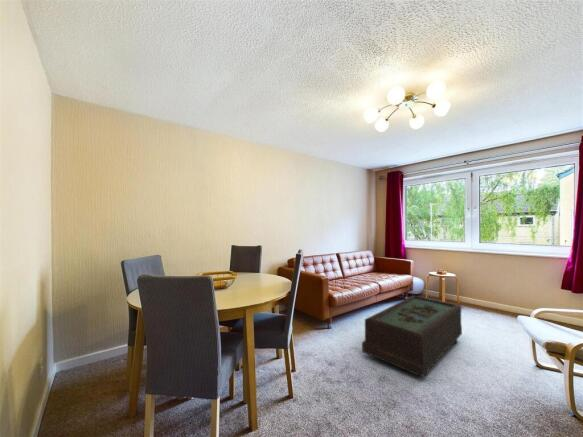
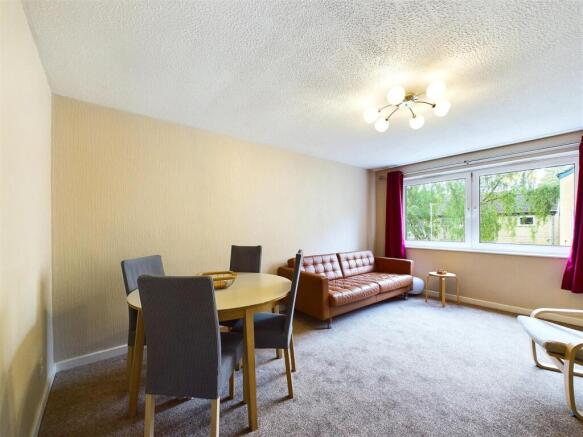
- coffee table [361,294,463,378]
